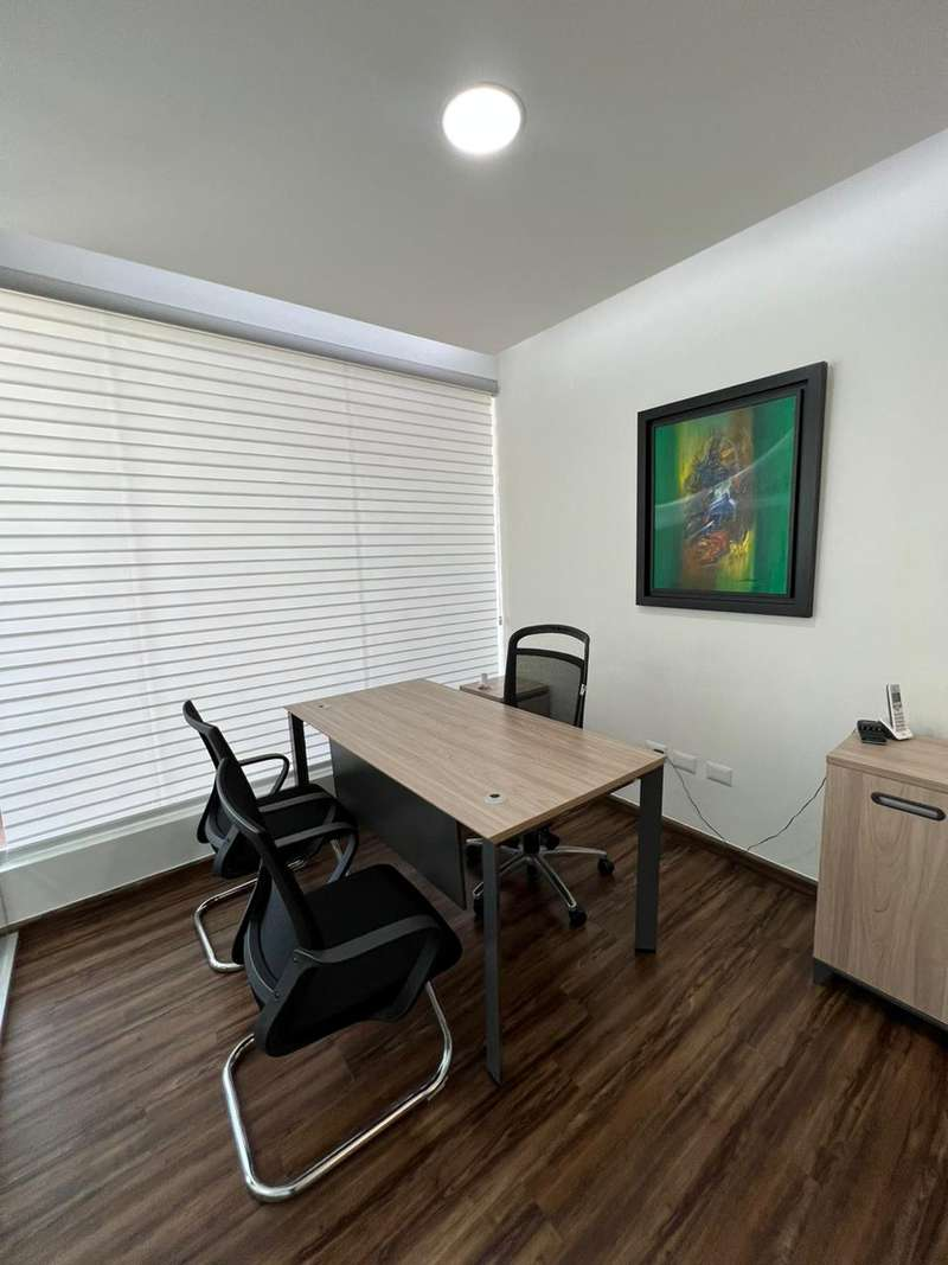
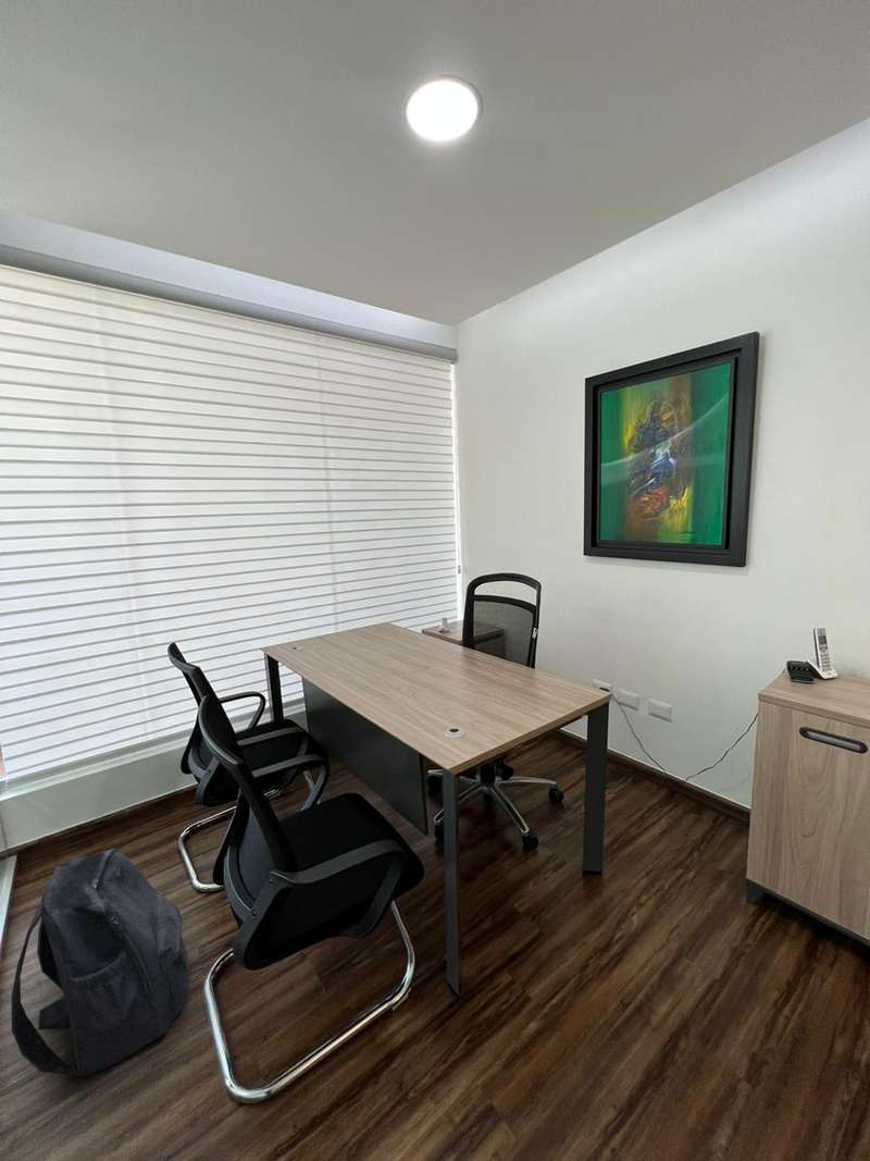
+ backpack [11,848,190,1076]
